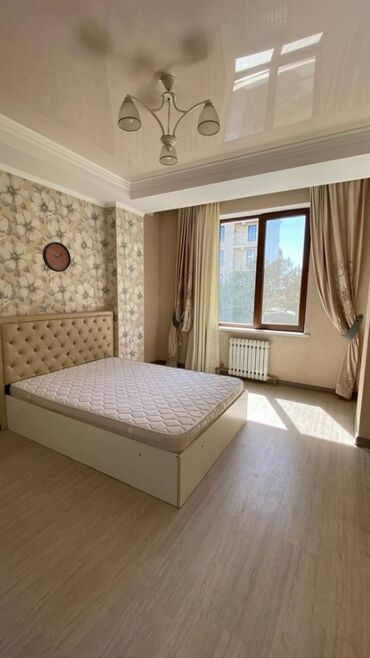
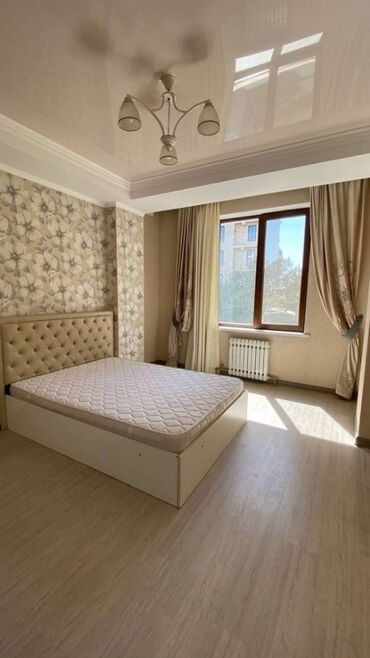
- clock [42,241,72,273]
